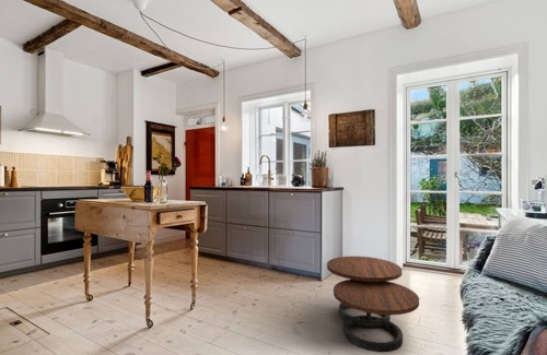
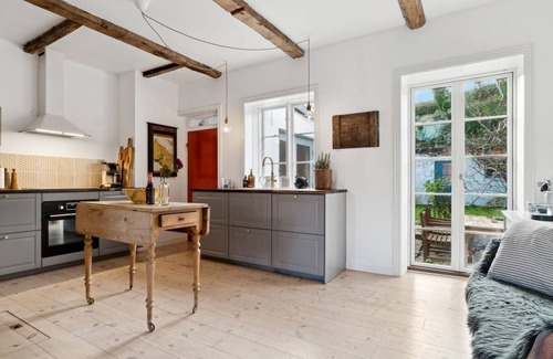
- coffee table [326,256,420,353]
